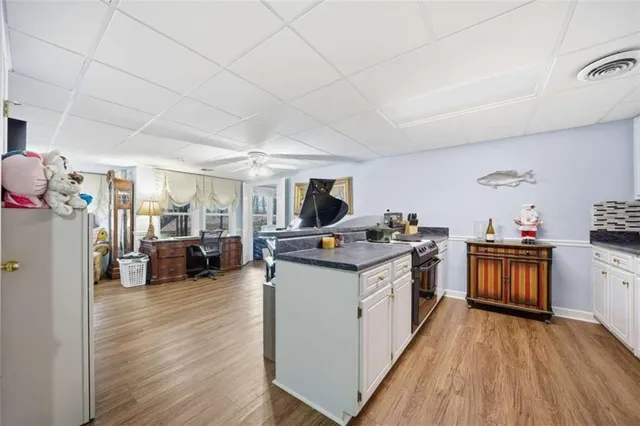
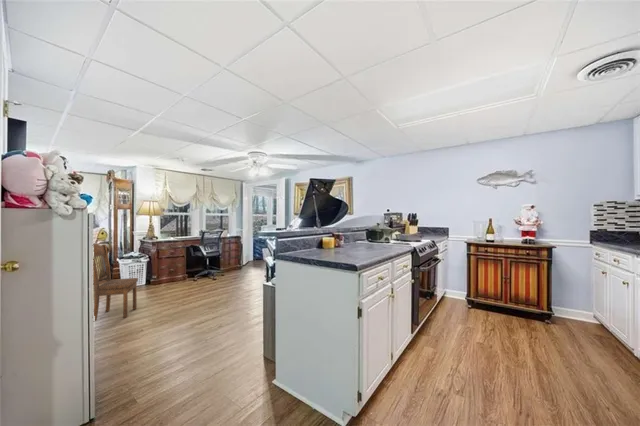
+ dining chair [93,243,139,322]
